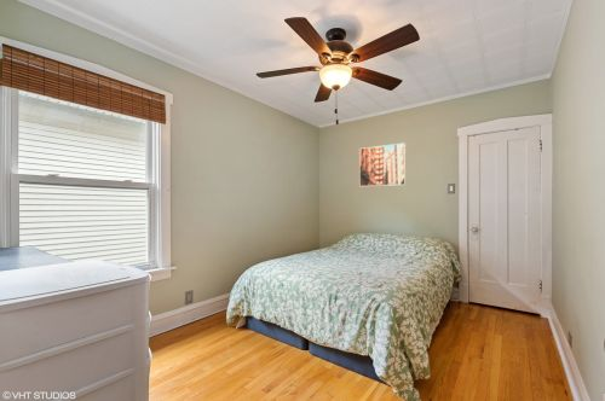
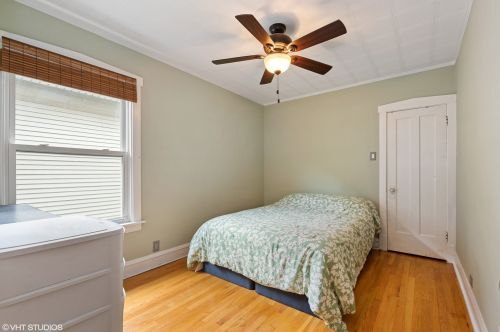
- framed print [358,141,407,187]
